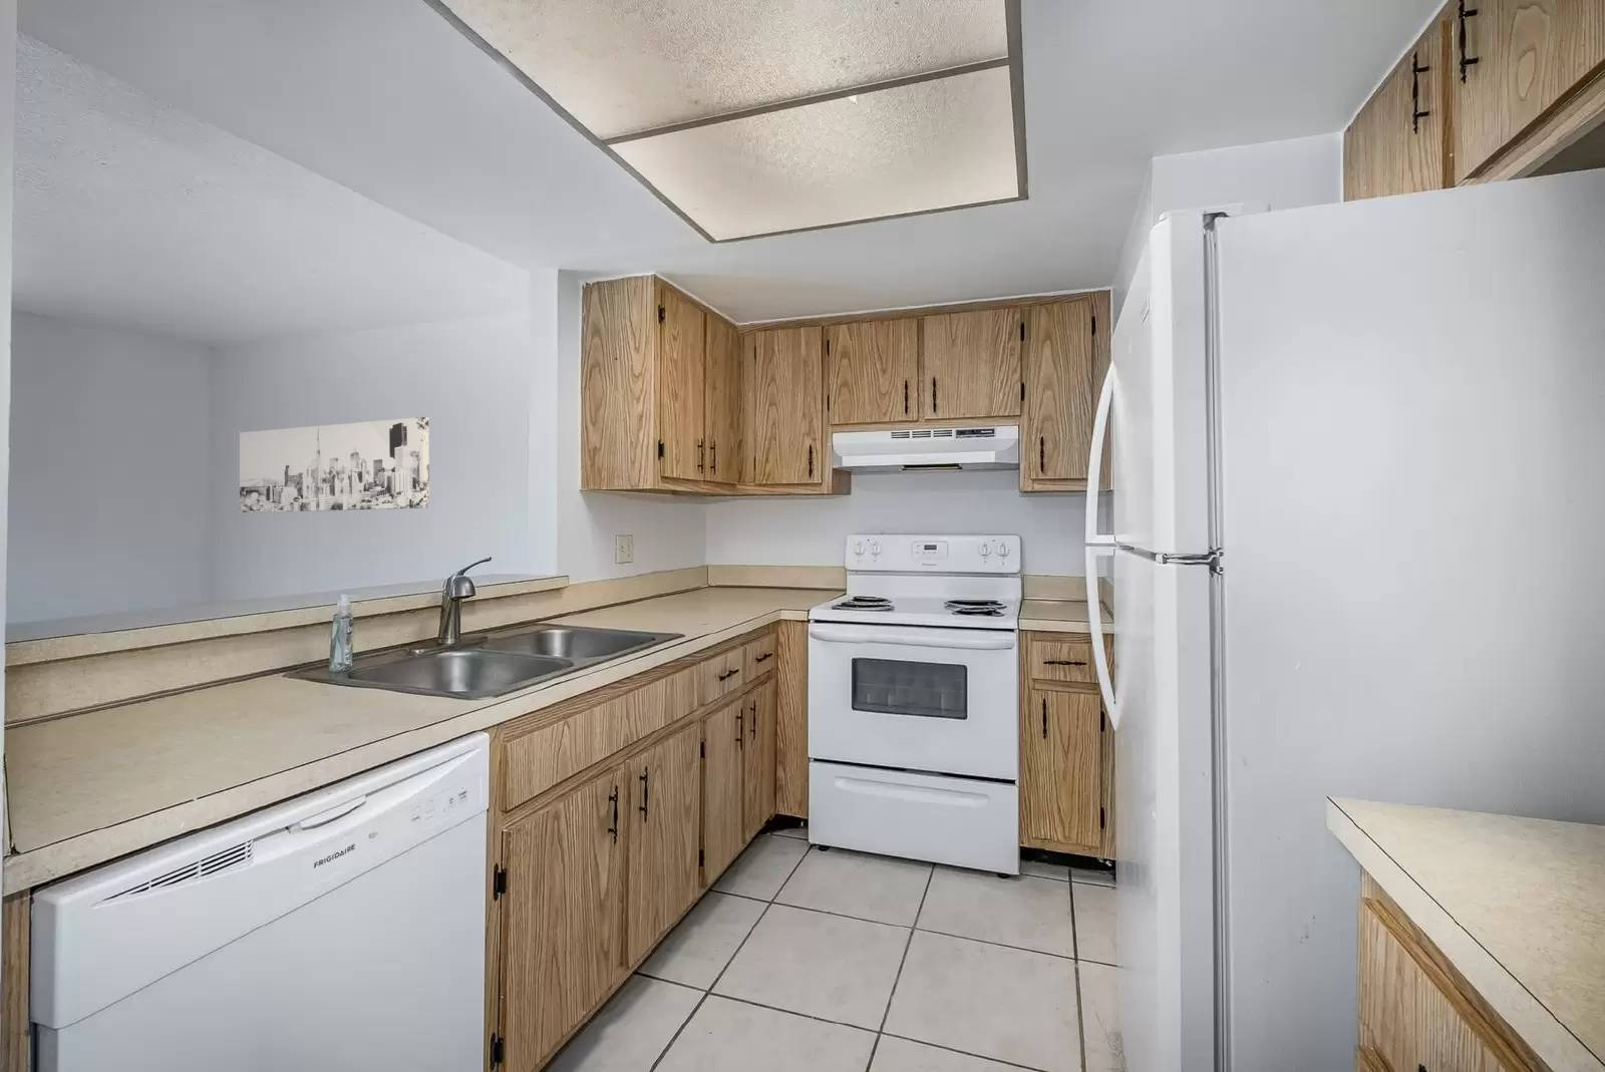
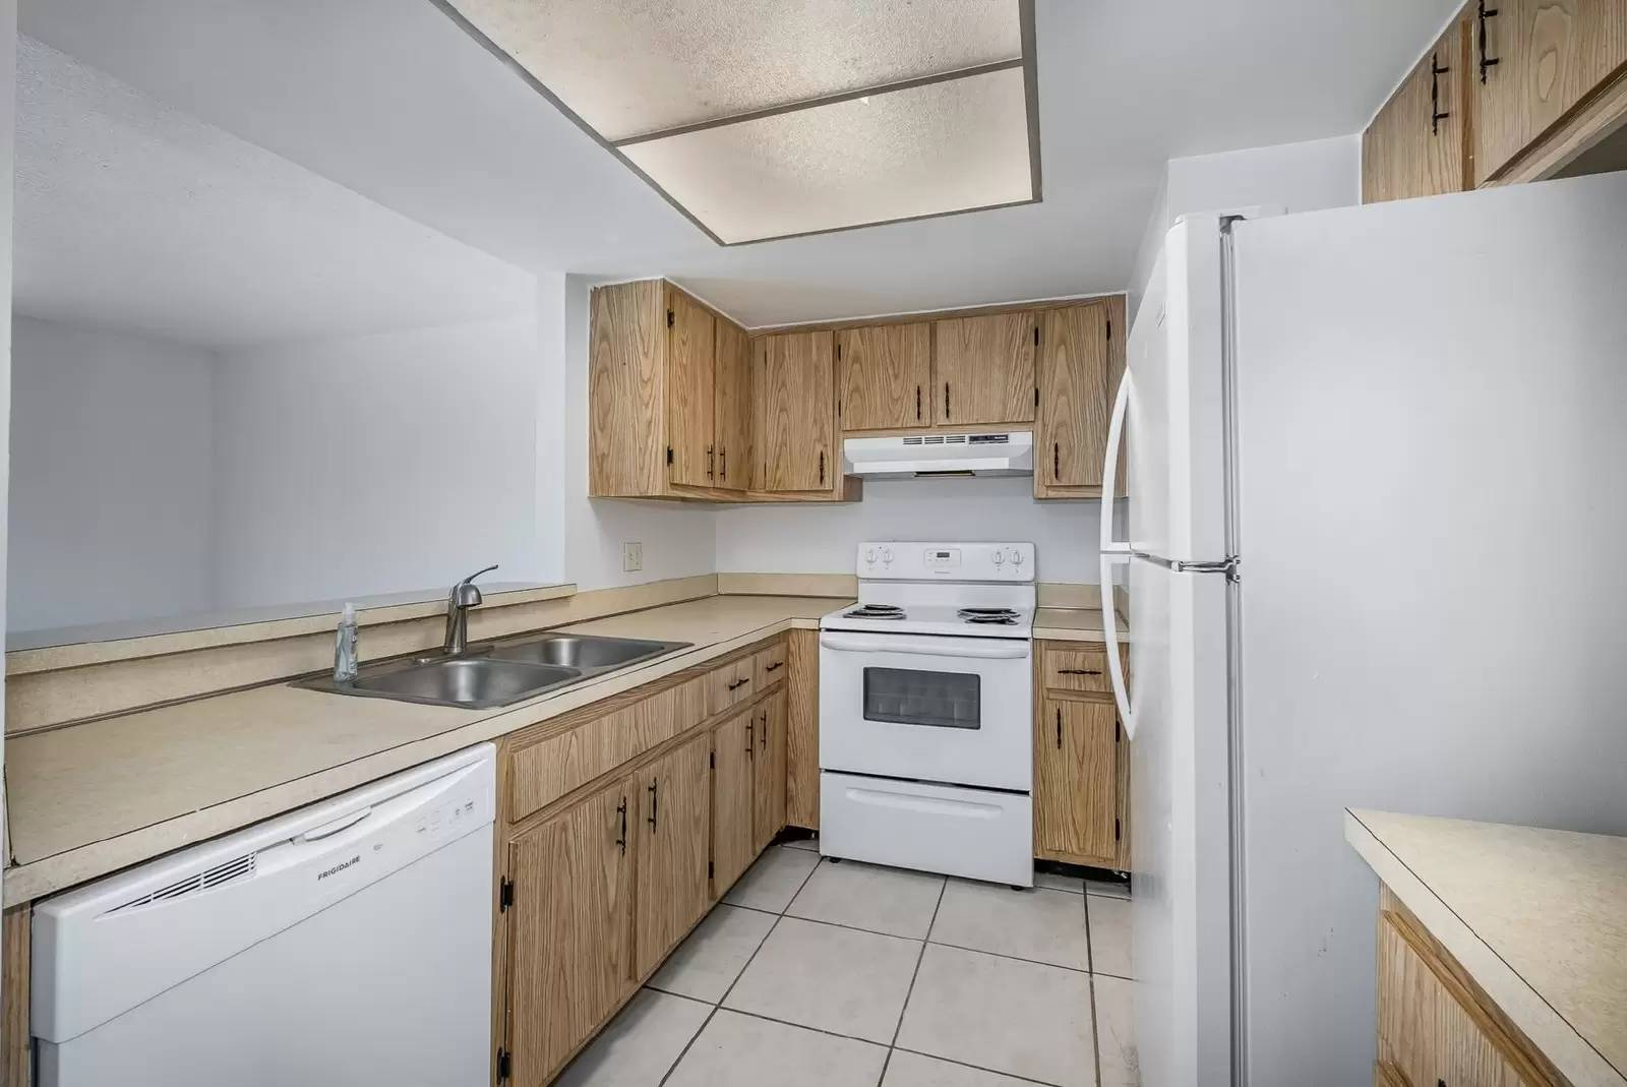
- wall art [238,416,431,514]
